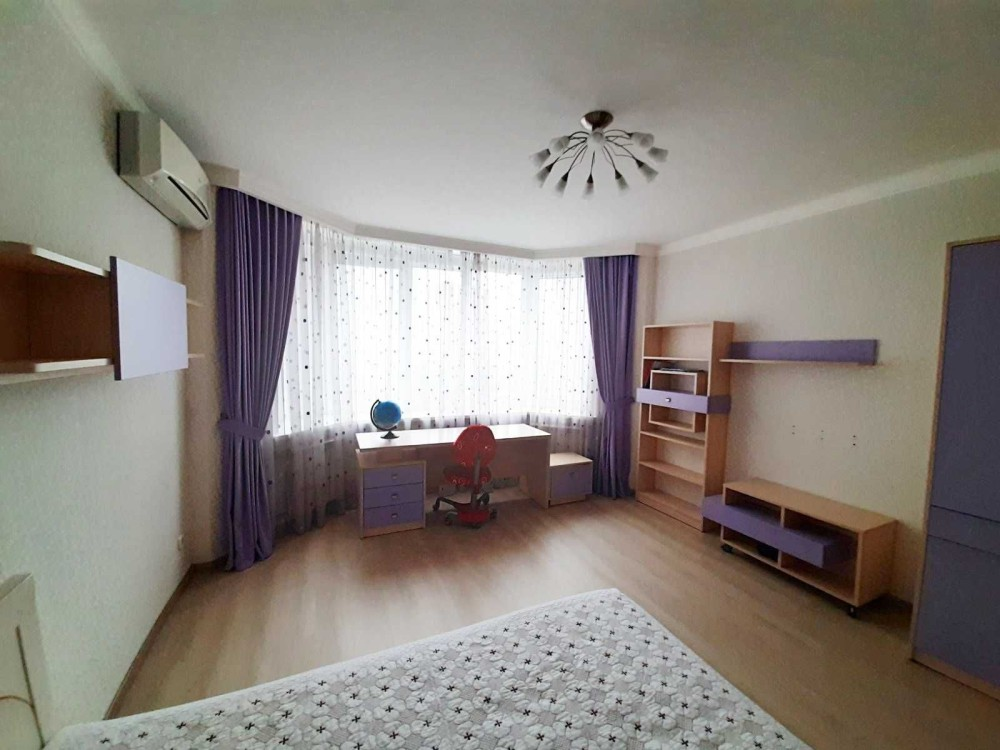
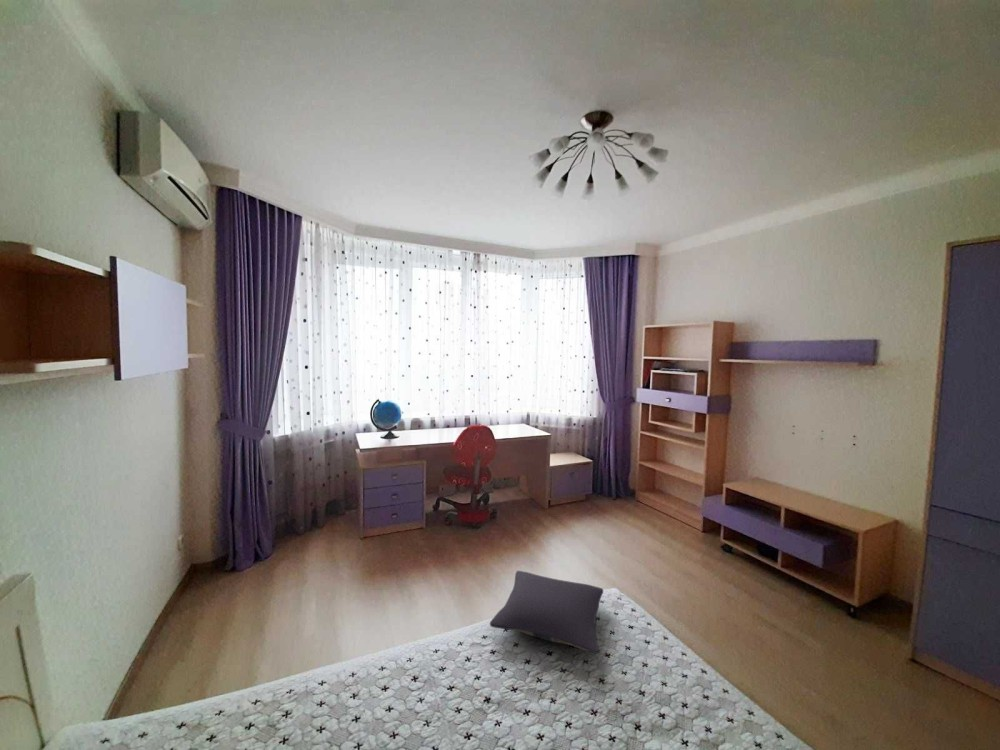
+ pillow [489,570,604,655]
